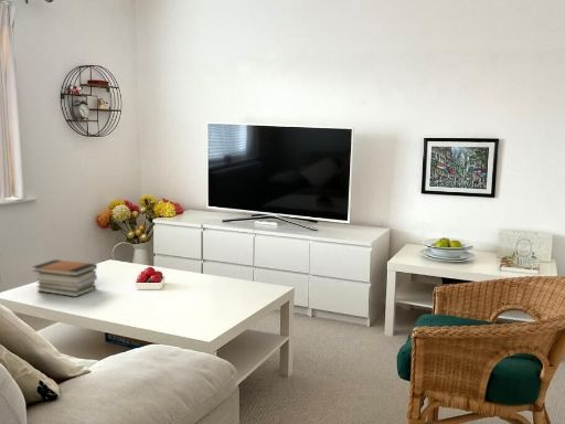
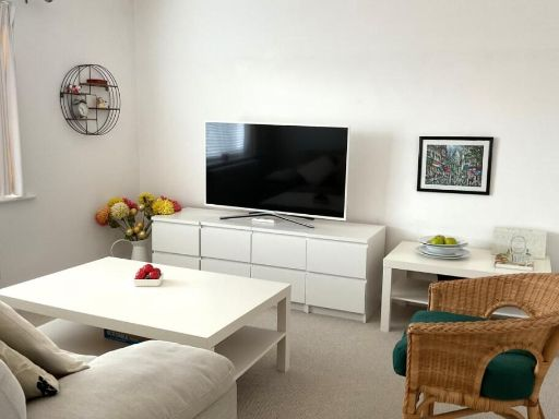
- book stack [32,258,98,298]
